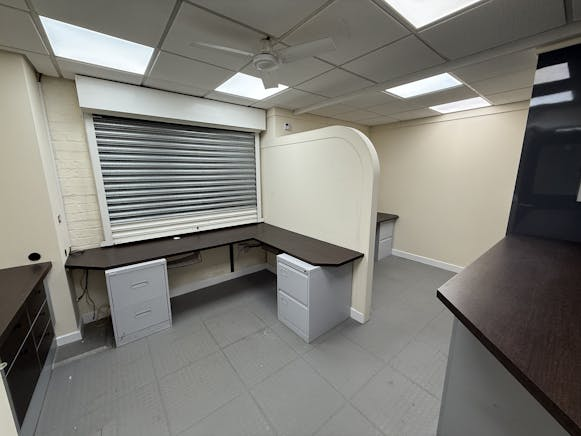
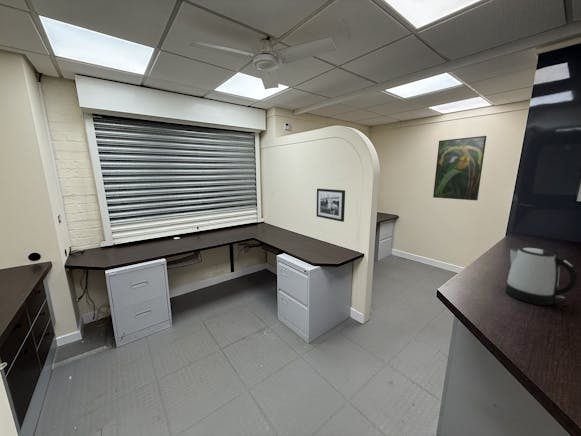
+ kettle [504,247,579,306]
+ picture frame [315,188,346,223]
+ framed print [432,135,487,201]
